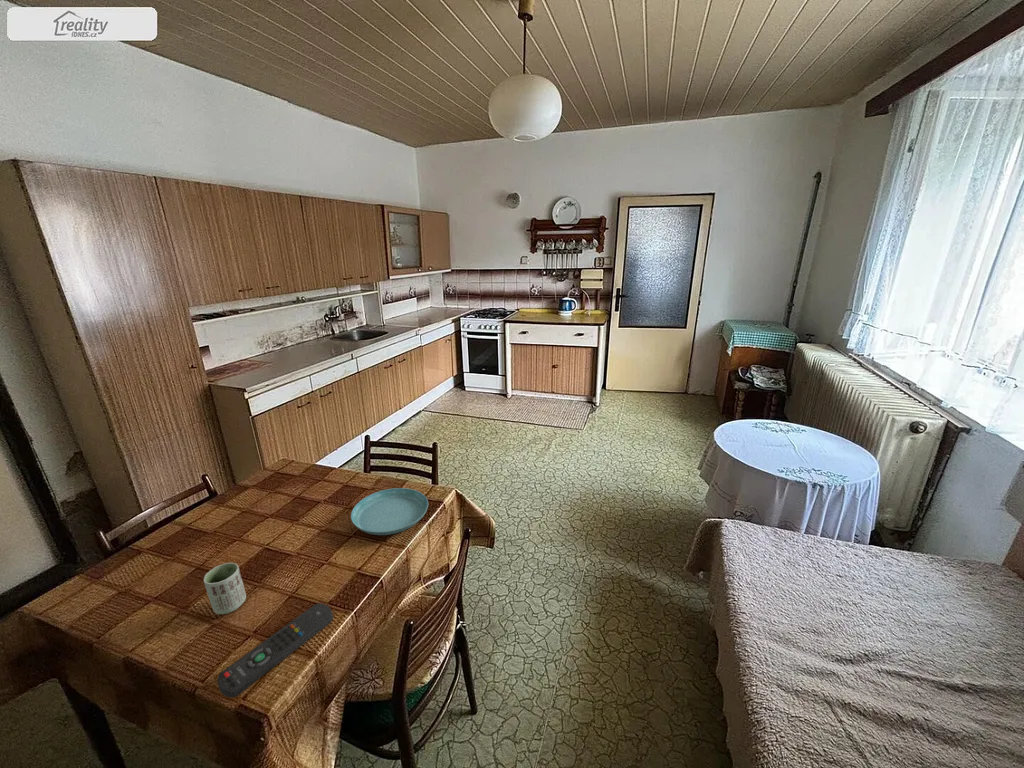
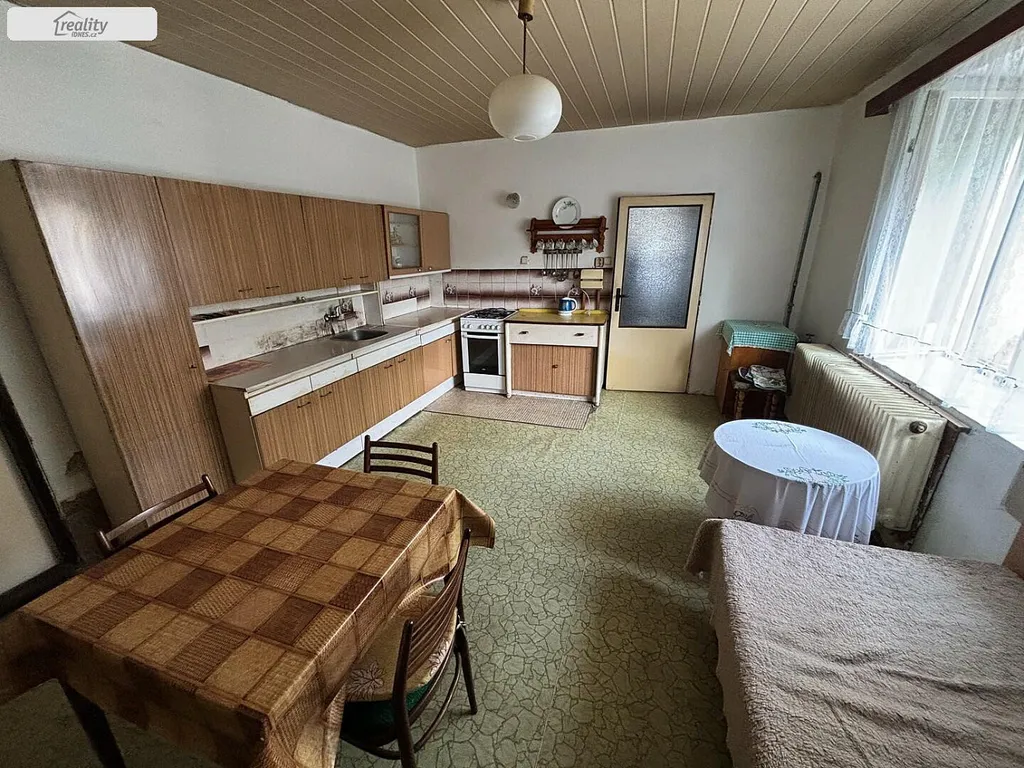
- cup [203,562,247,615]
- remote control [217,603,334,698]
- saucer [350,487,429,536]
